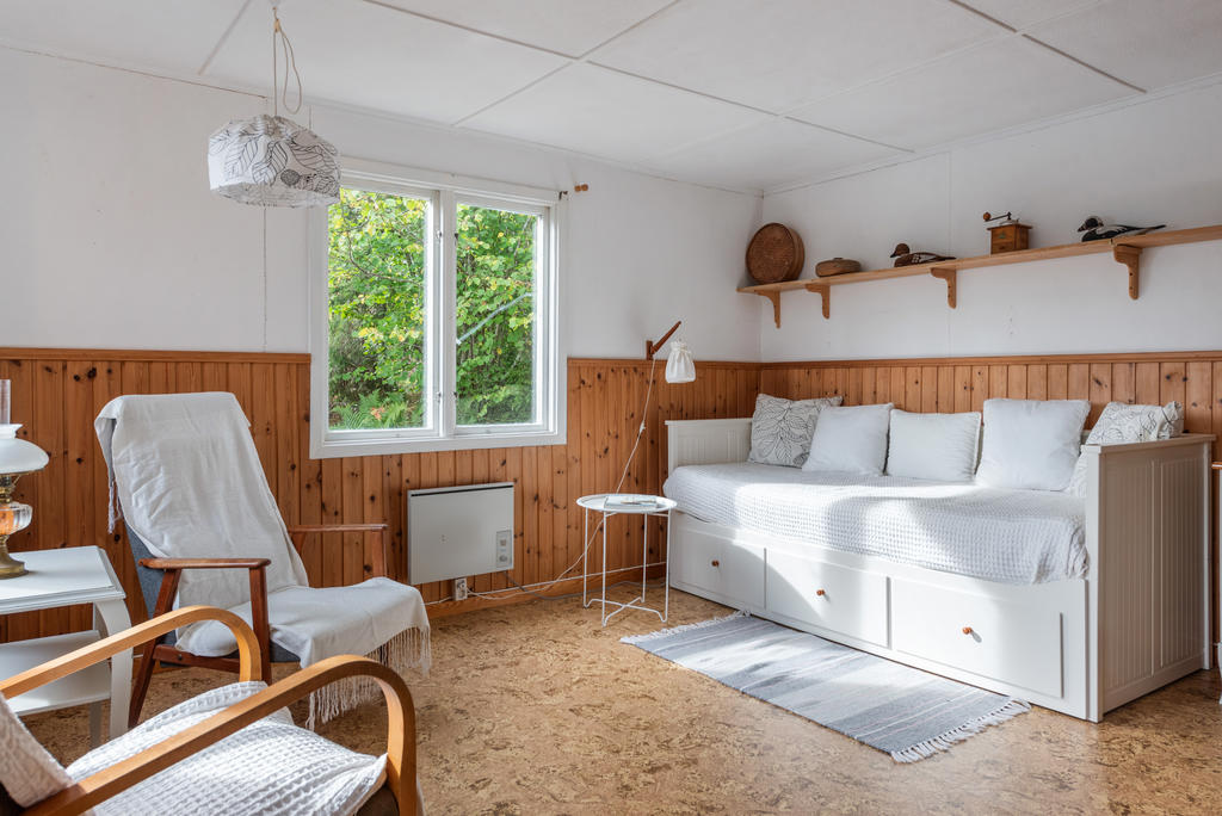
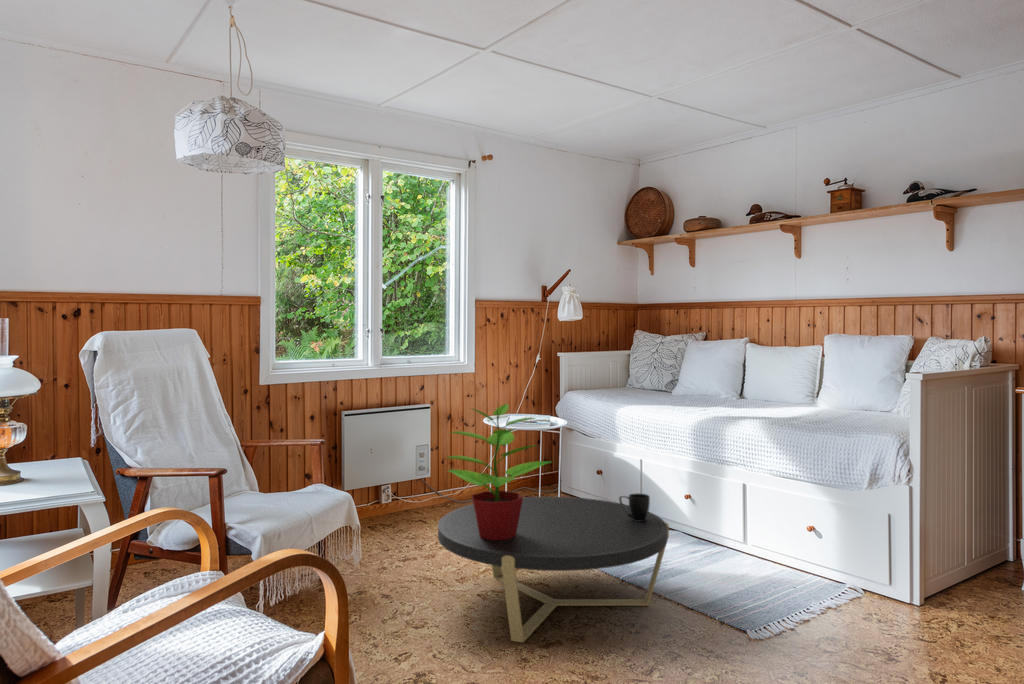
+ coffee table [437,496,670,644]
+ potted plant [445,399,553,540]
+ mug [618,492,651,521]
